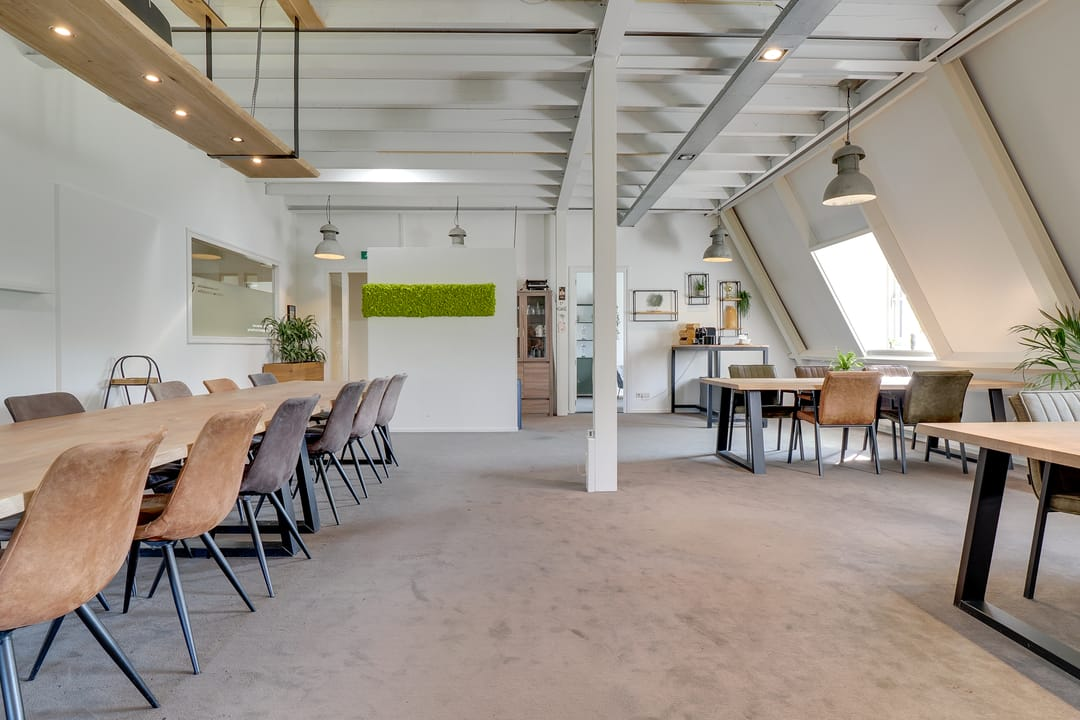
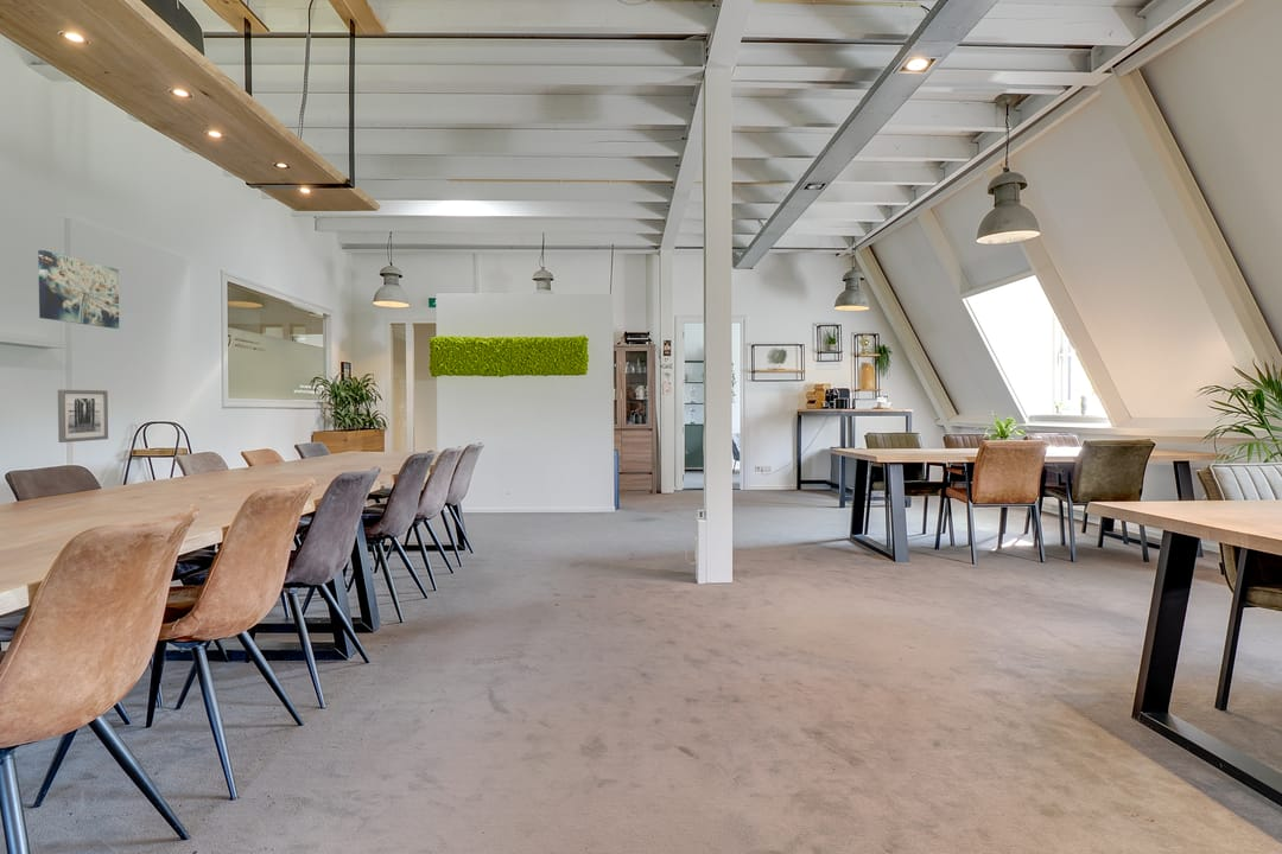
+ wall art [57,389,109,444]
+ wall art [37,249,120,330]
